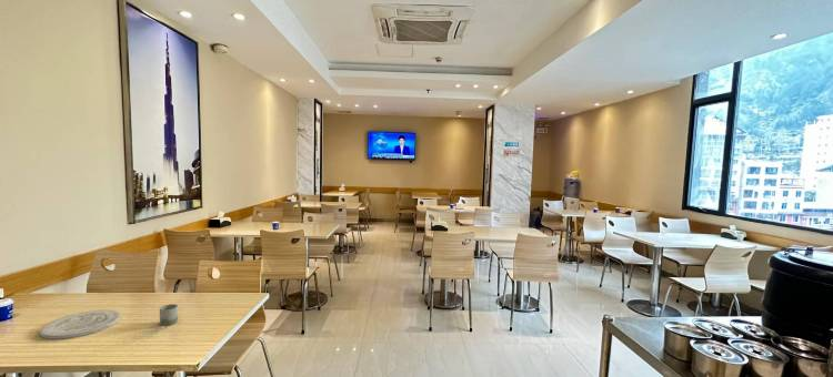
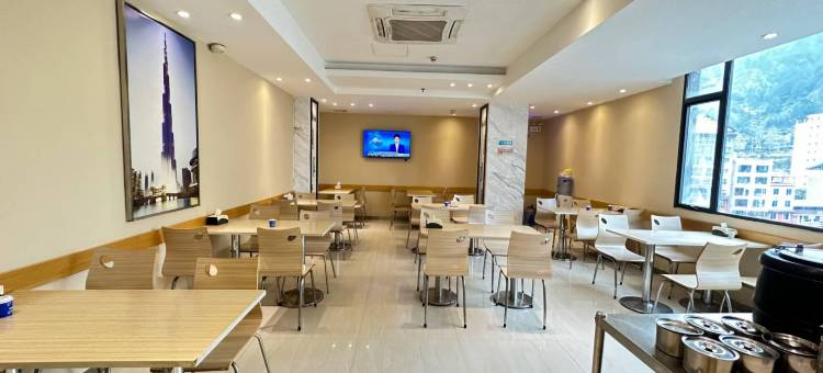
- plate [39,308,122,340]
- cup [159,303,179,326]
